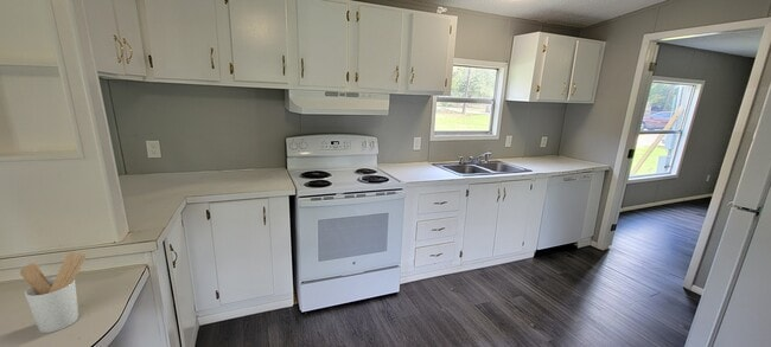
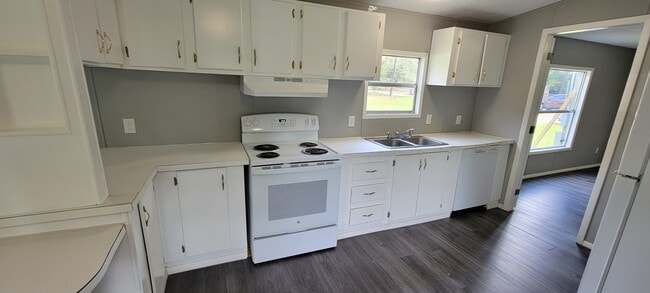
- utensil holder [19,251,88,334]
